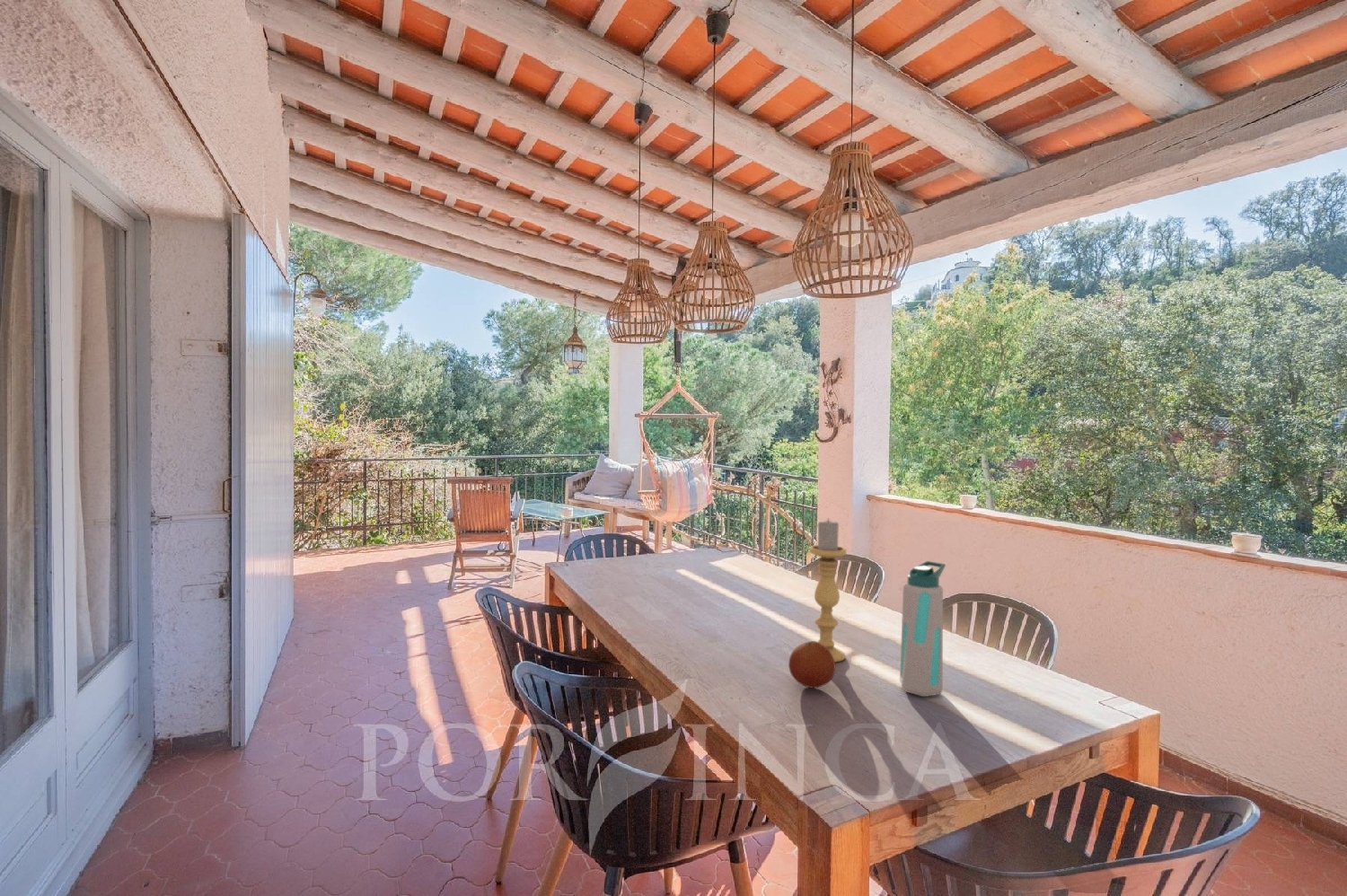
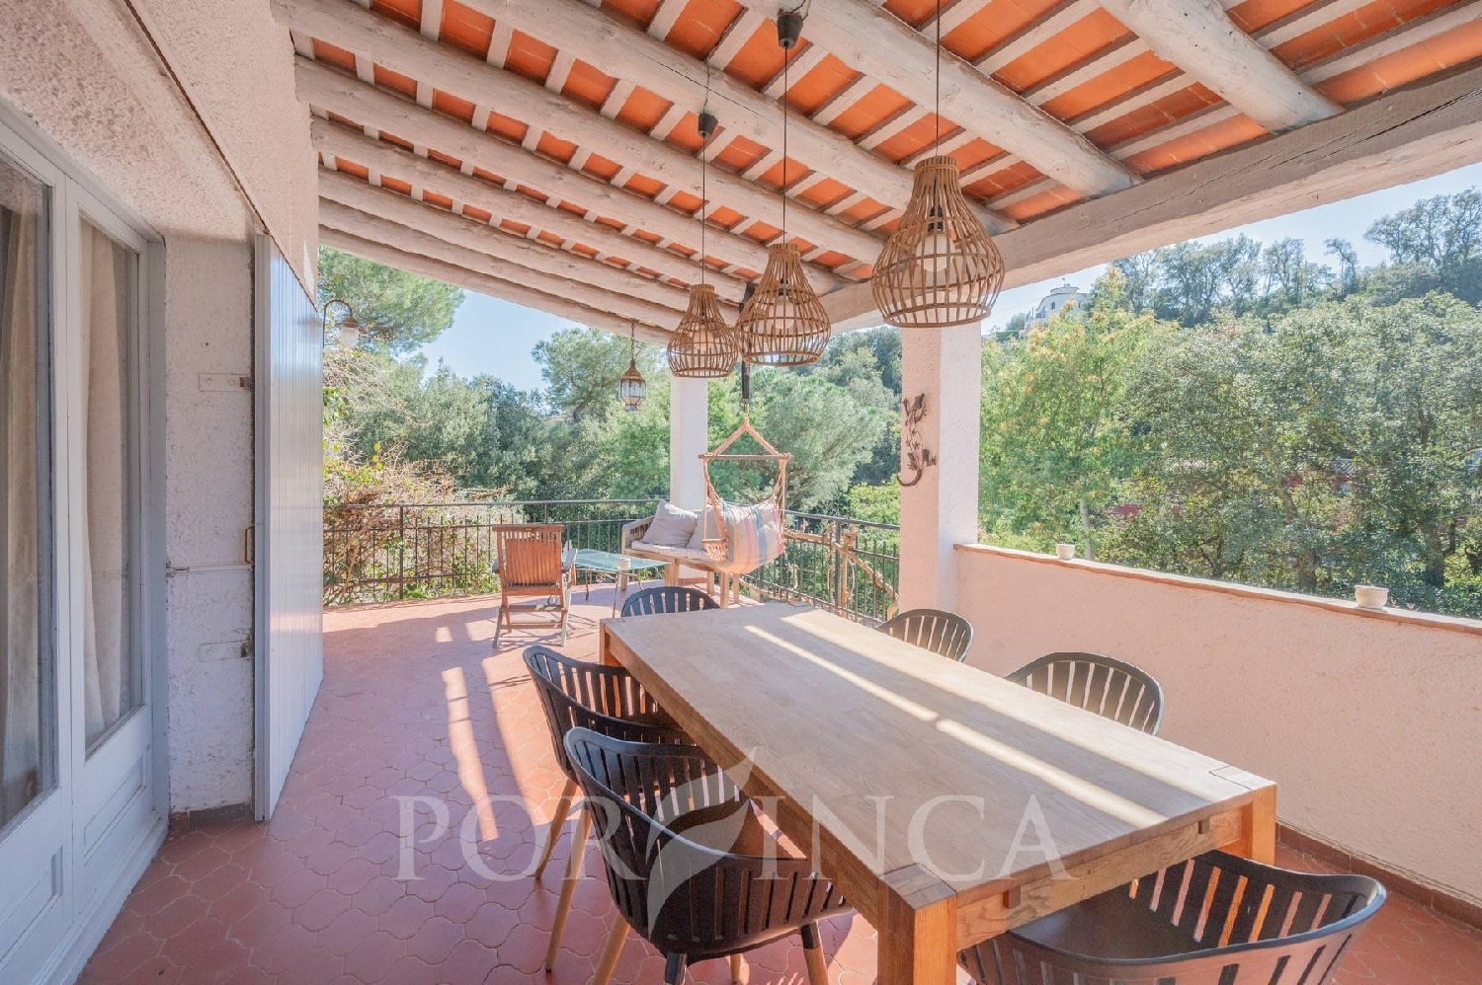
- fruit [788,640,836,689]
- water bottle [899,560,946,698]
- candle holder [809,517,847,663]
